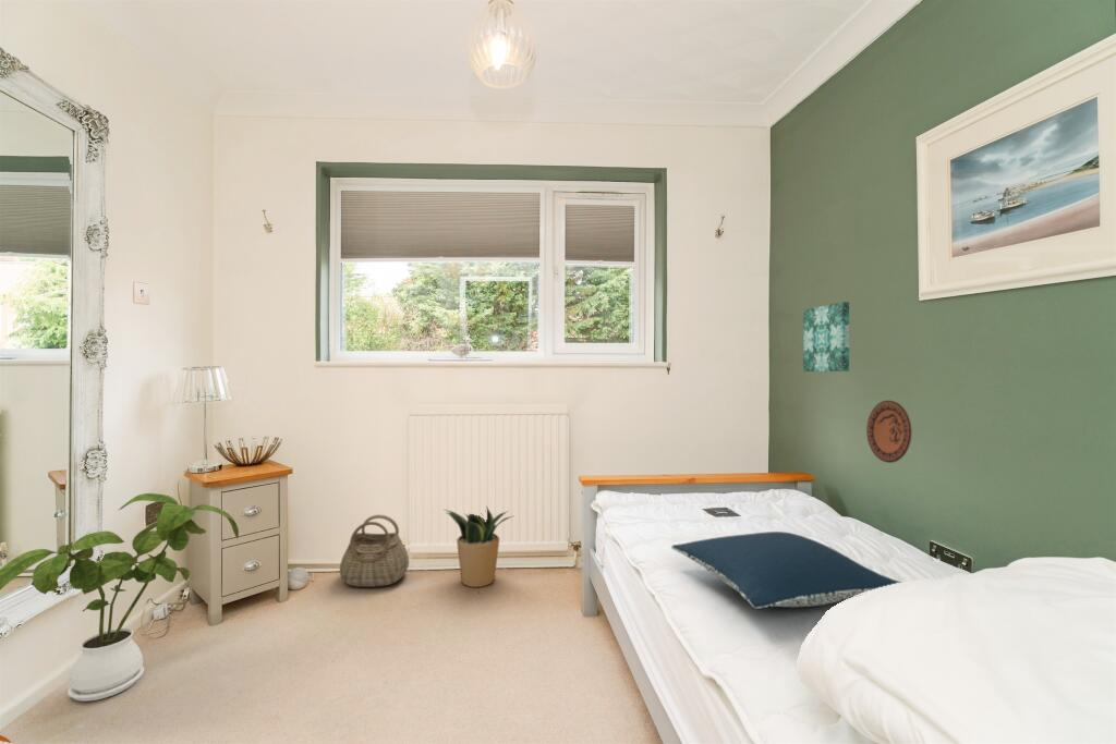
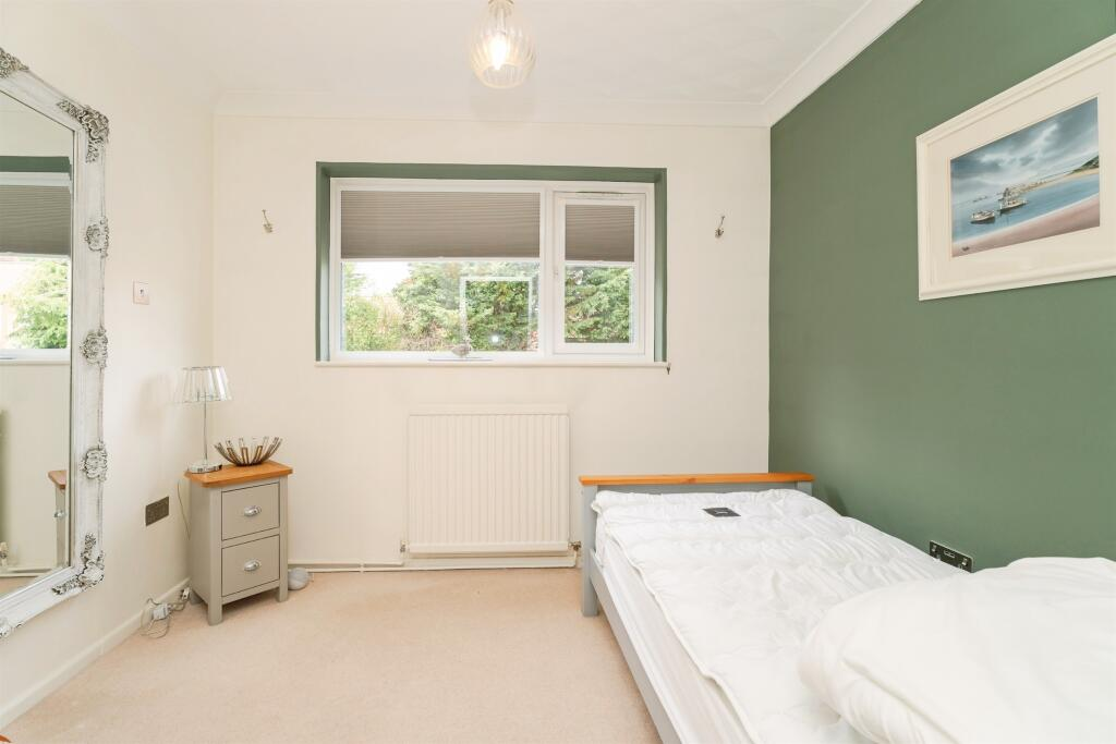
- house plant [0,492,240,703]
- wall art [802,301,850,373]
- potted plant [444,504,513,588]
- pillow [670,530,902,610]
- basket [339,514,410,588]
- decorative plate [865,400,913,464]
